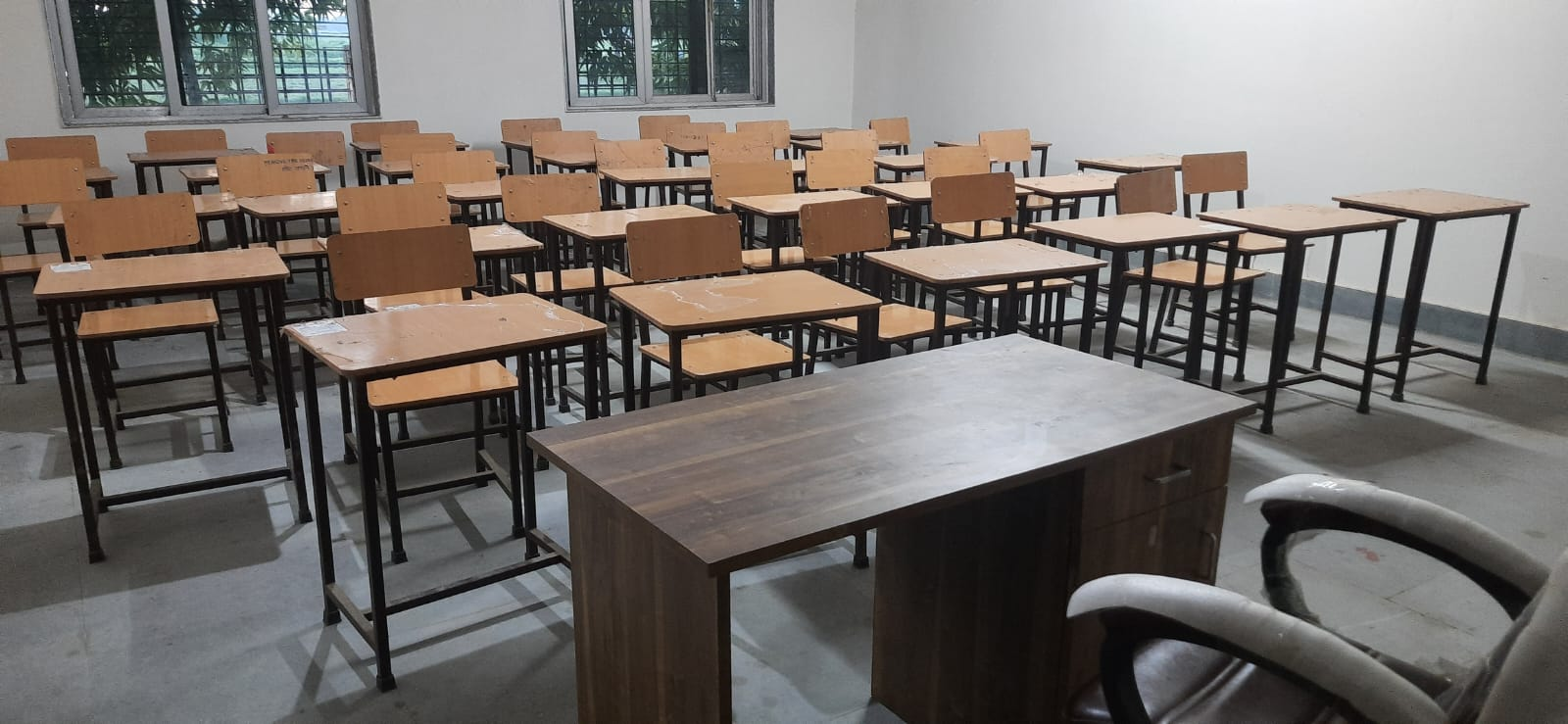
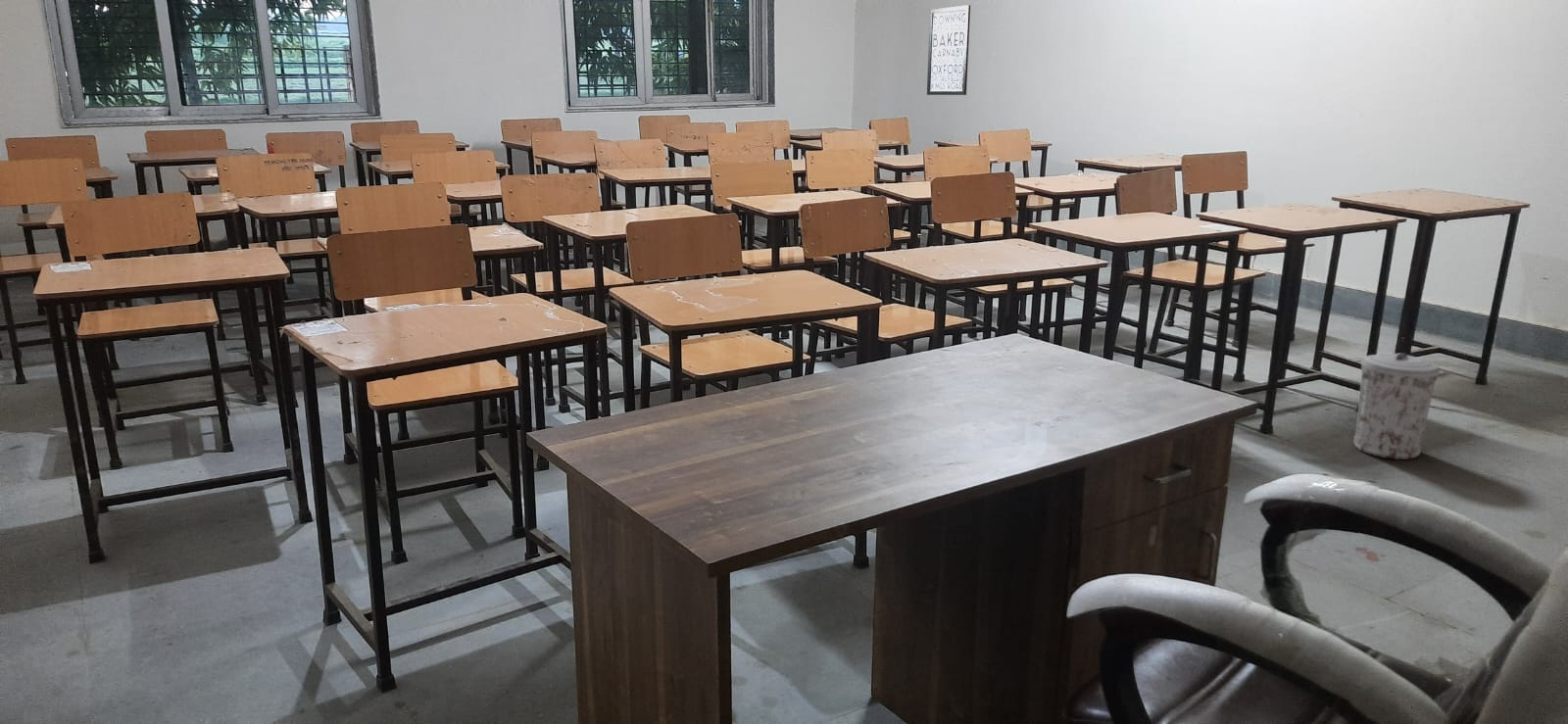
+ wall art [926,4,971,96]
+ trash can [1352,352,1442,460]
